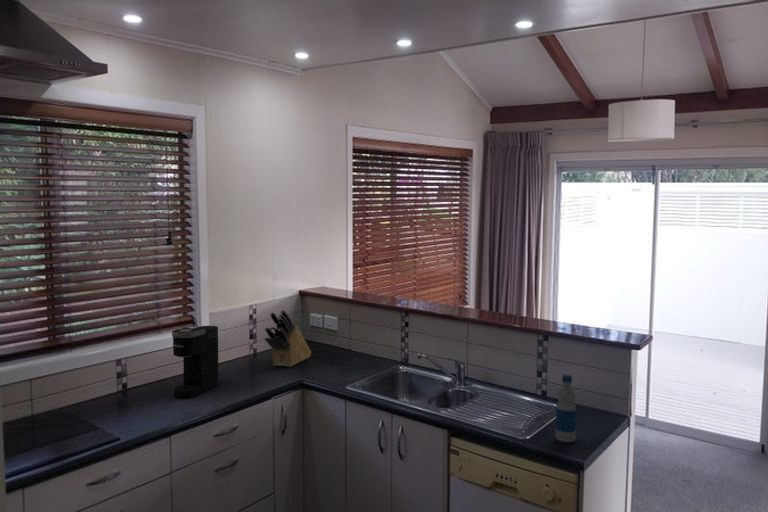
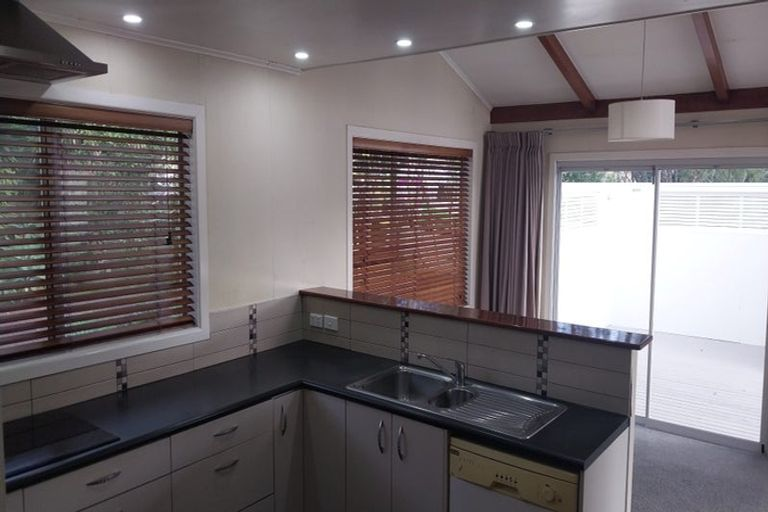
- knife block [264,309,312,368]
- coffee maker [171,325,220,398]
- bottle [554,374,577,443]
